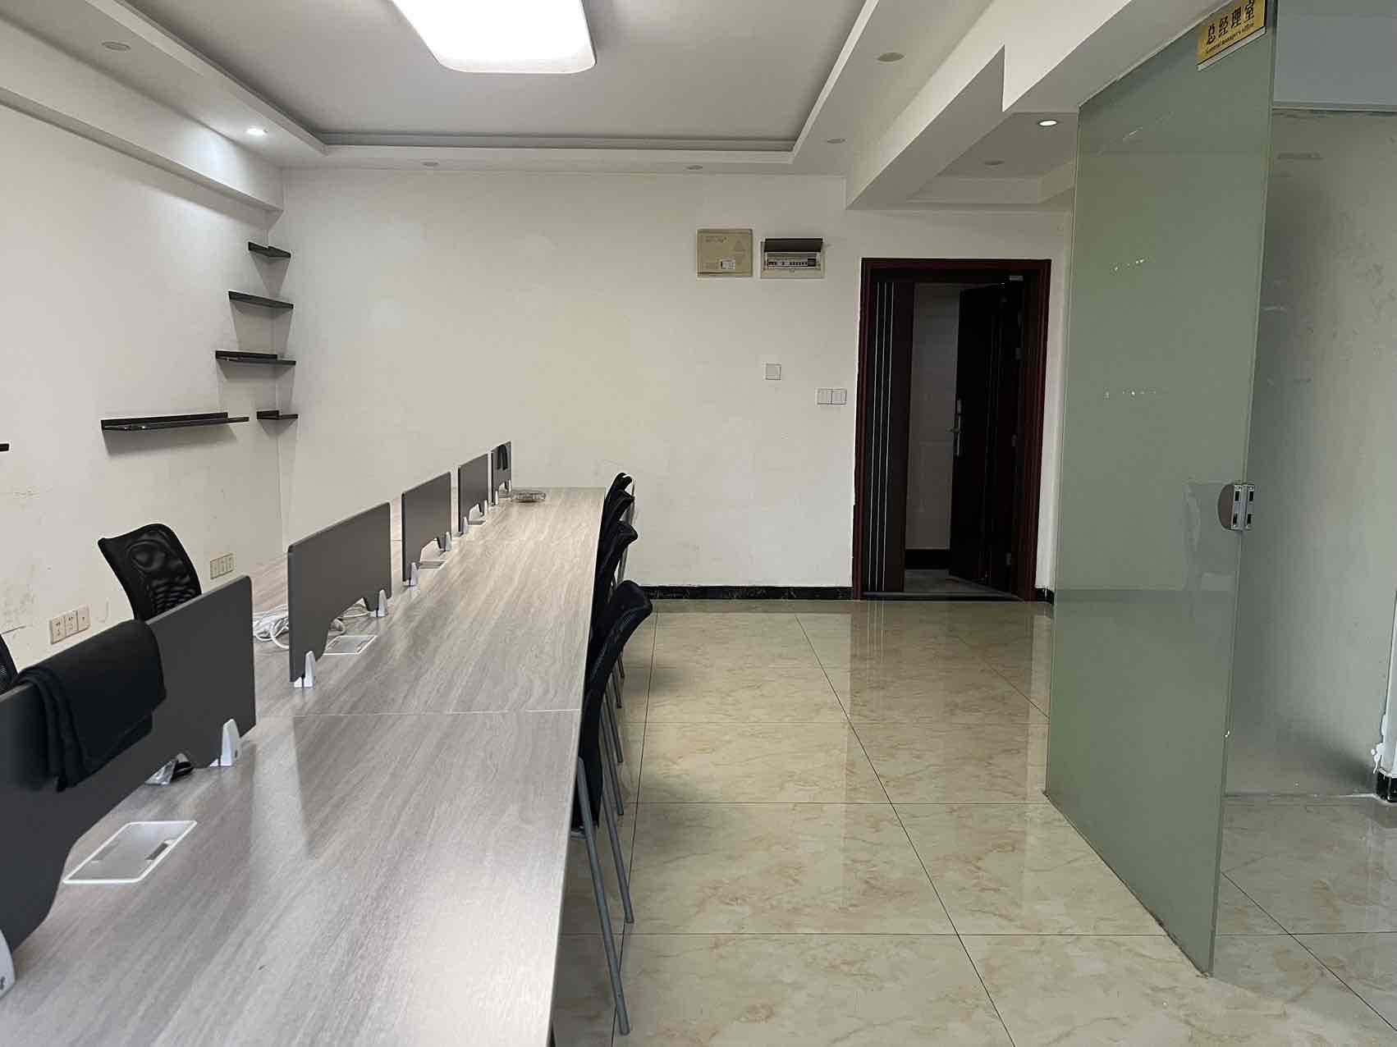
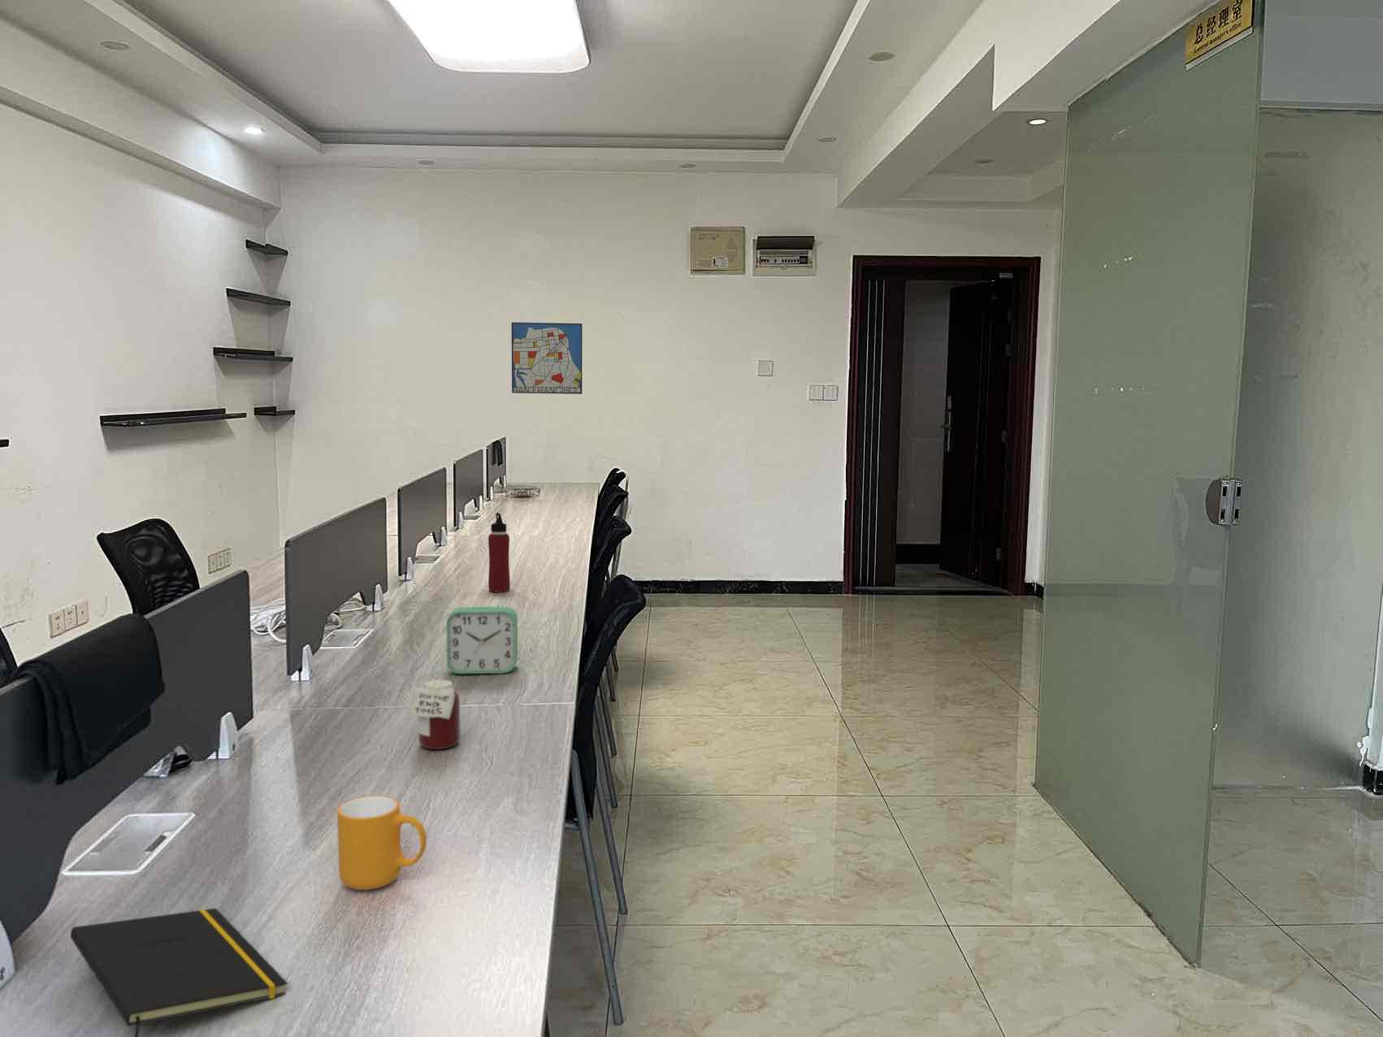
+ jar [405,680,461,751]
+ notepad [70,907,289,1037]
+ wall art [511,321,583,395]
+ alarm clock [445,606,518,674]
+ water bottle [488,512,511,593]
+ mug [336,795,427,891]
